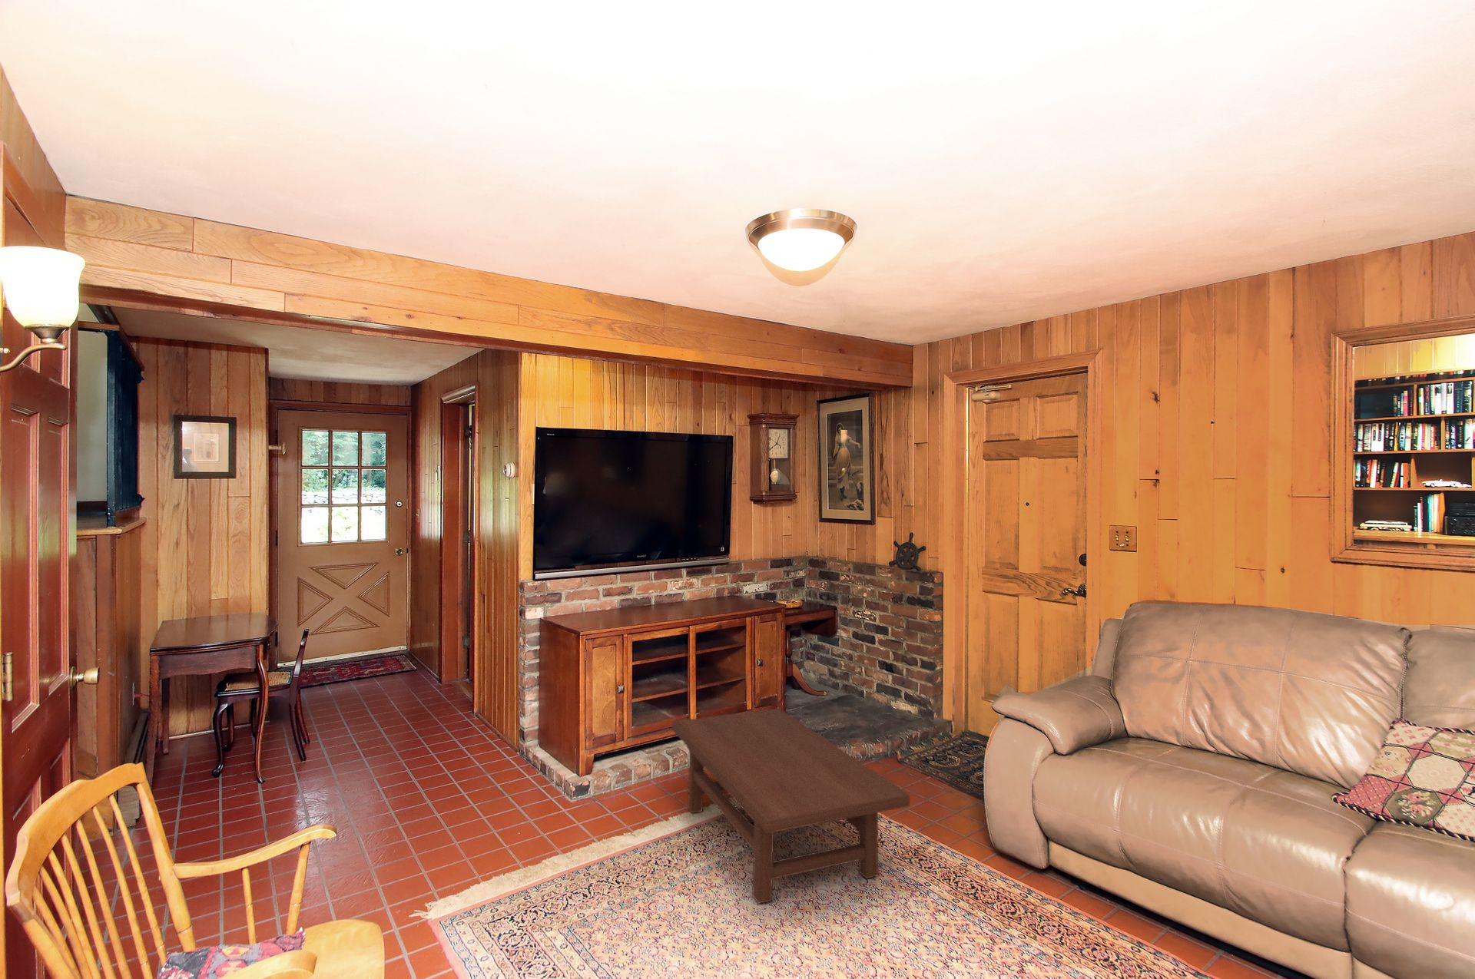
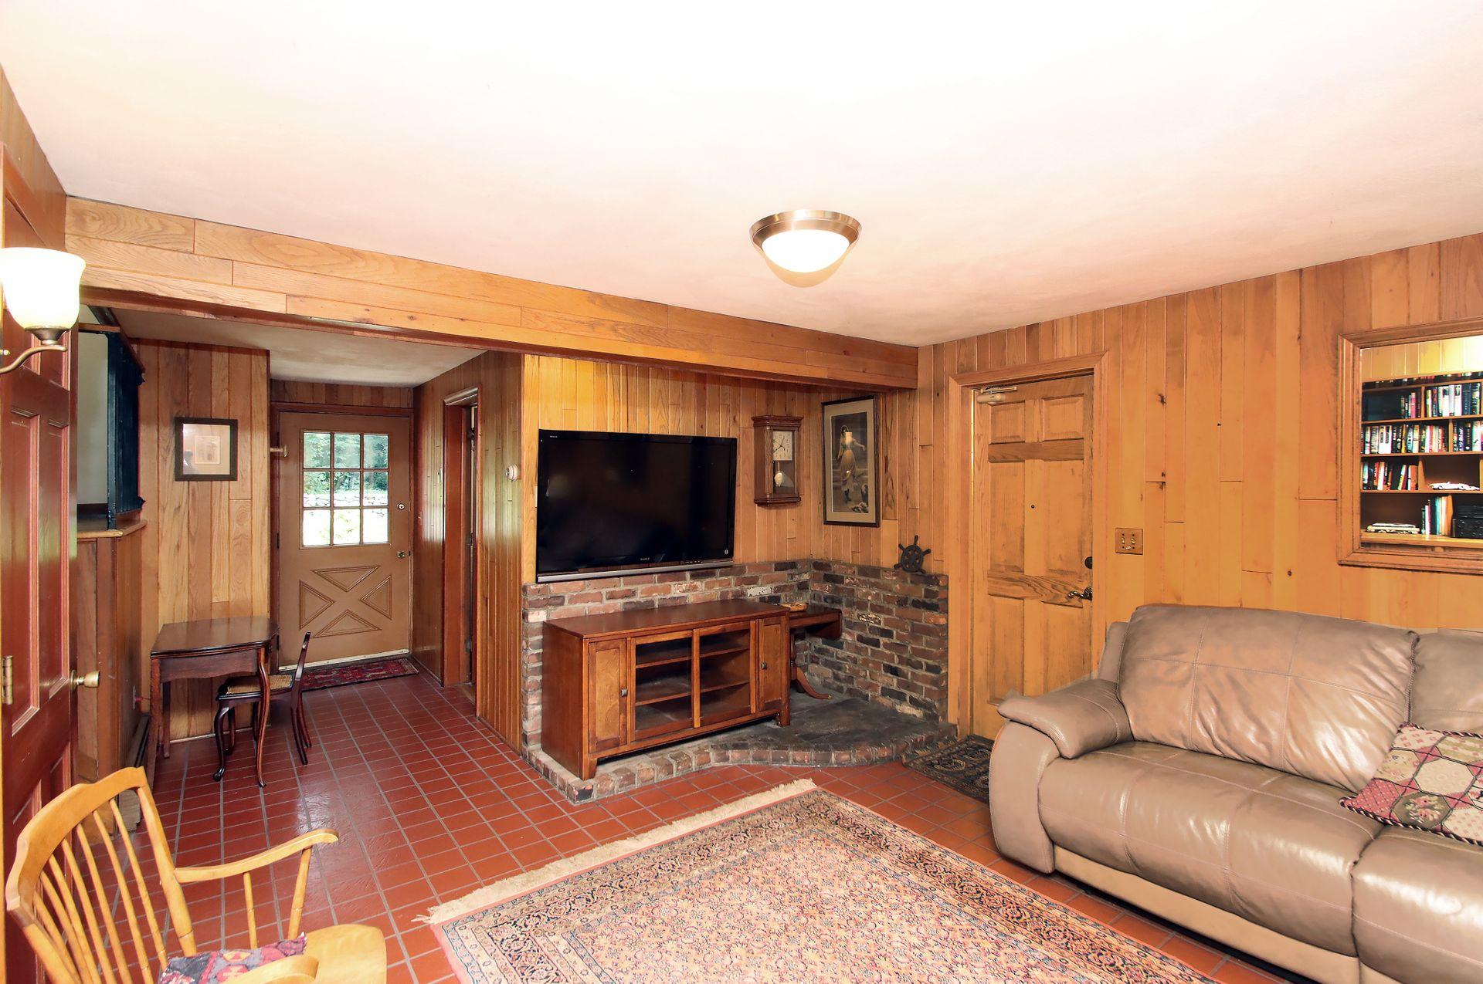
- coffee table [672,707,910,905]
